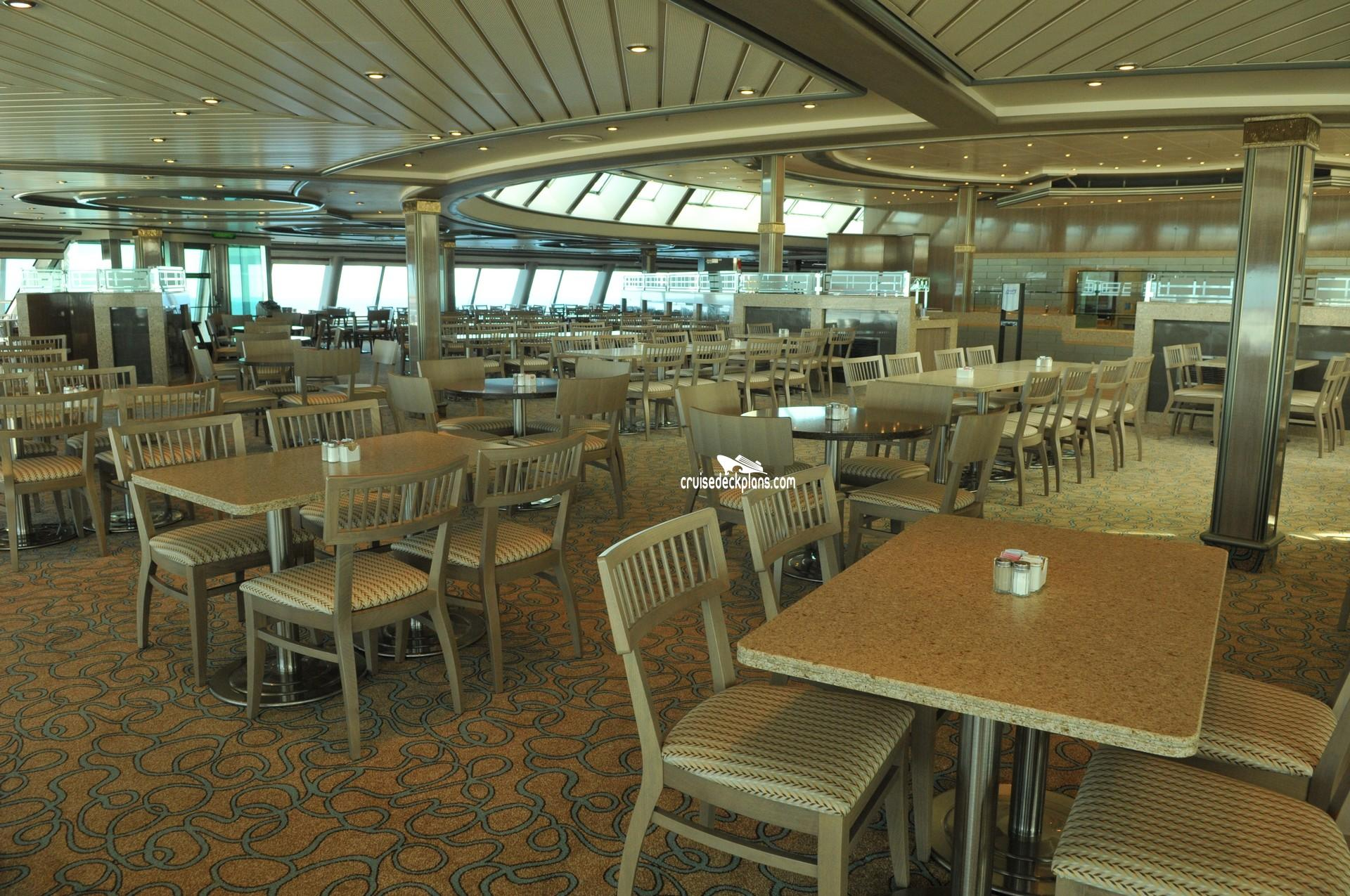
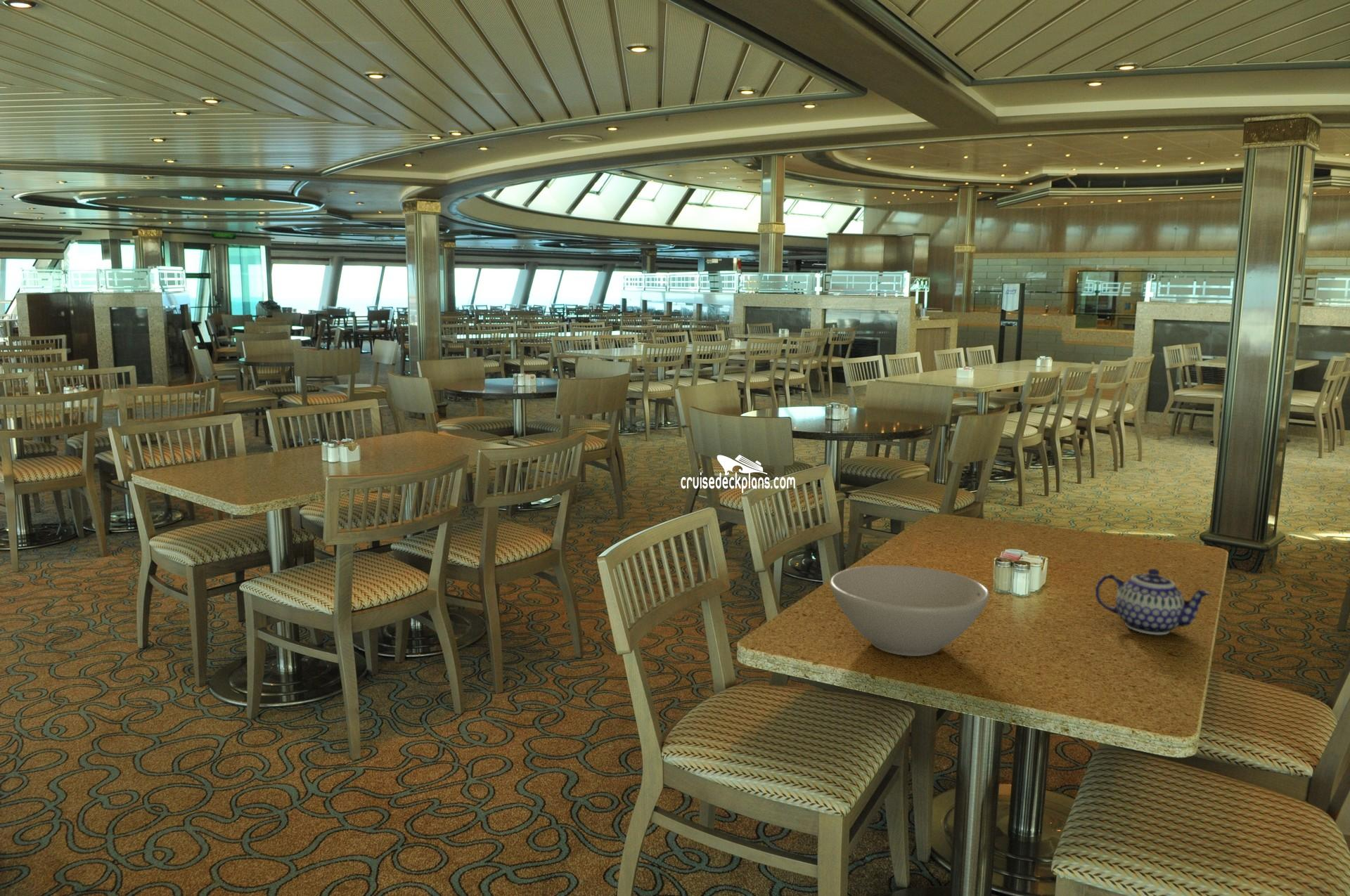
+ teapot [1095,568,1212,635]
+ bowl [829,564,990,657]
